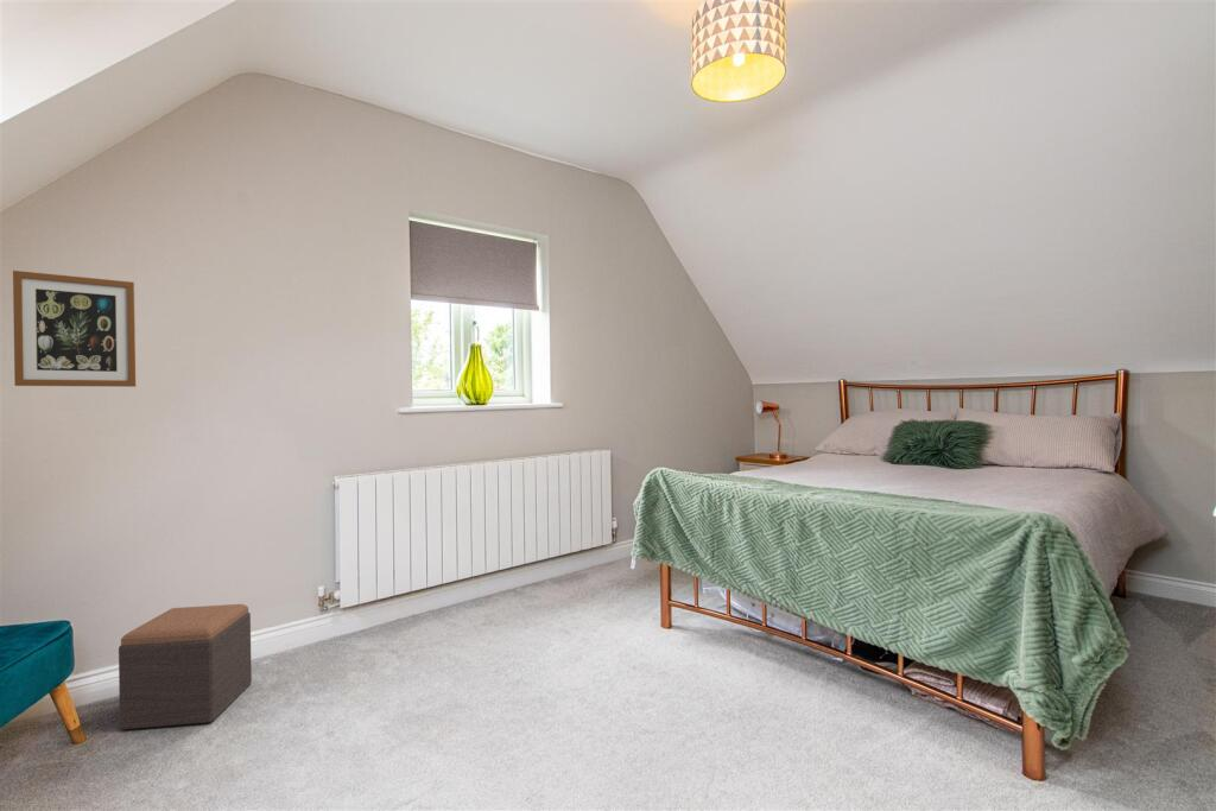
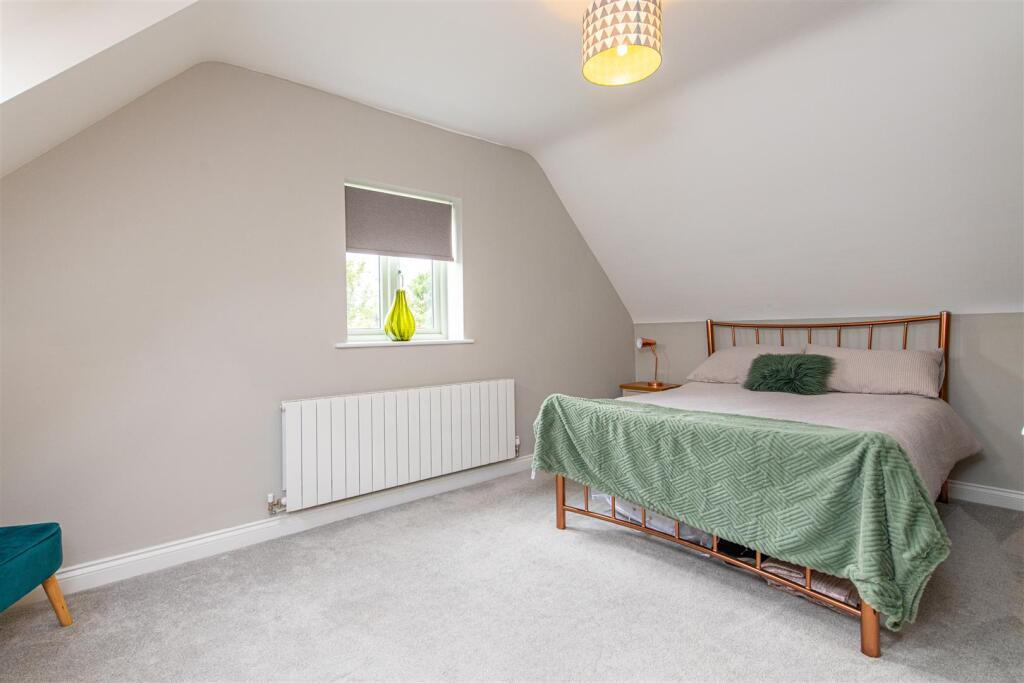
- footstool [118,603,253,730]
- wall art [12,270,137,388]
